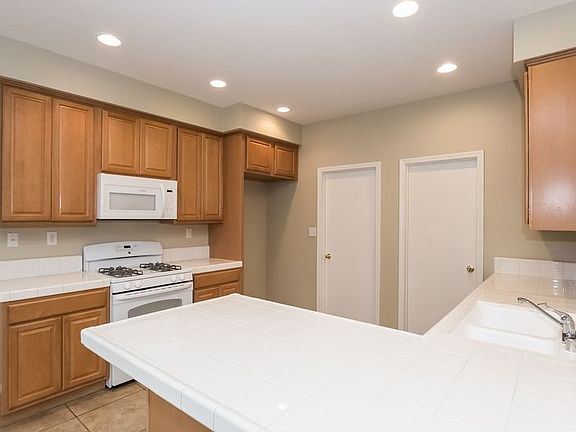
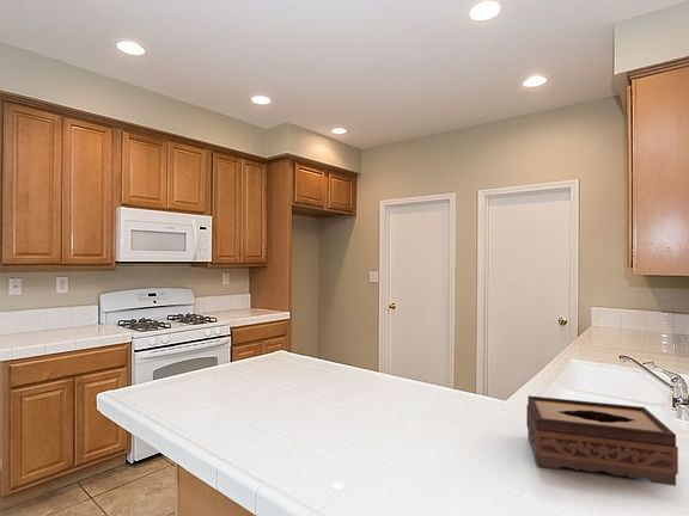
+ tissue box [525,395,679,487]
